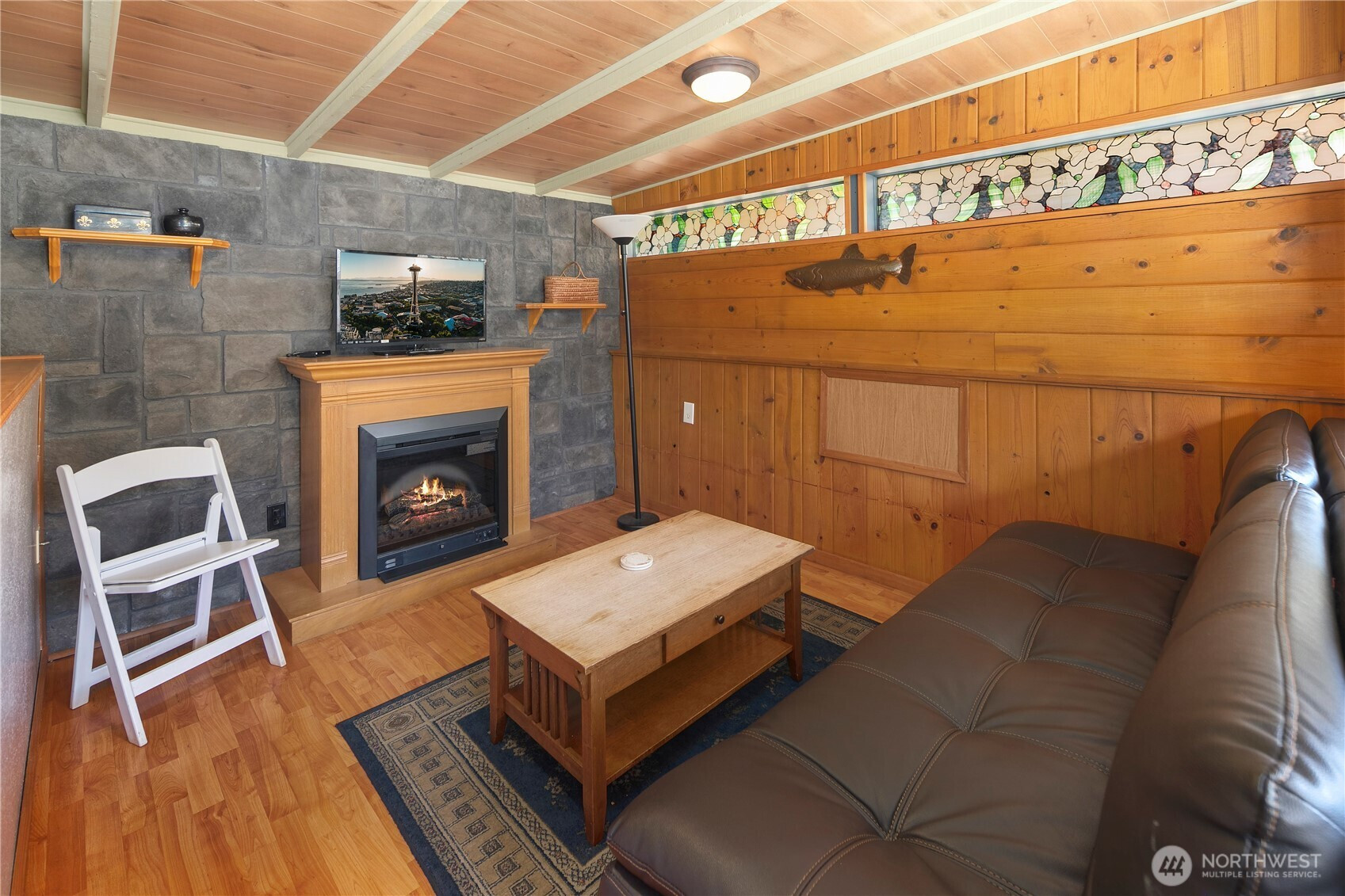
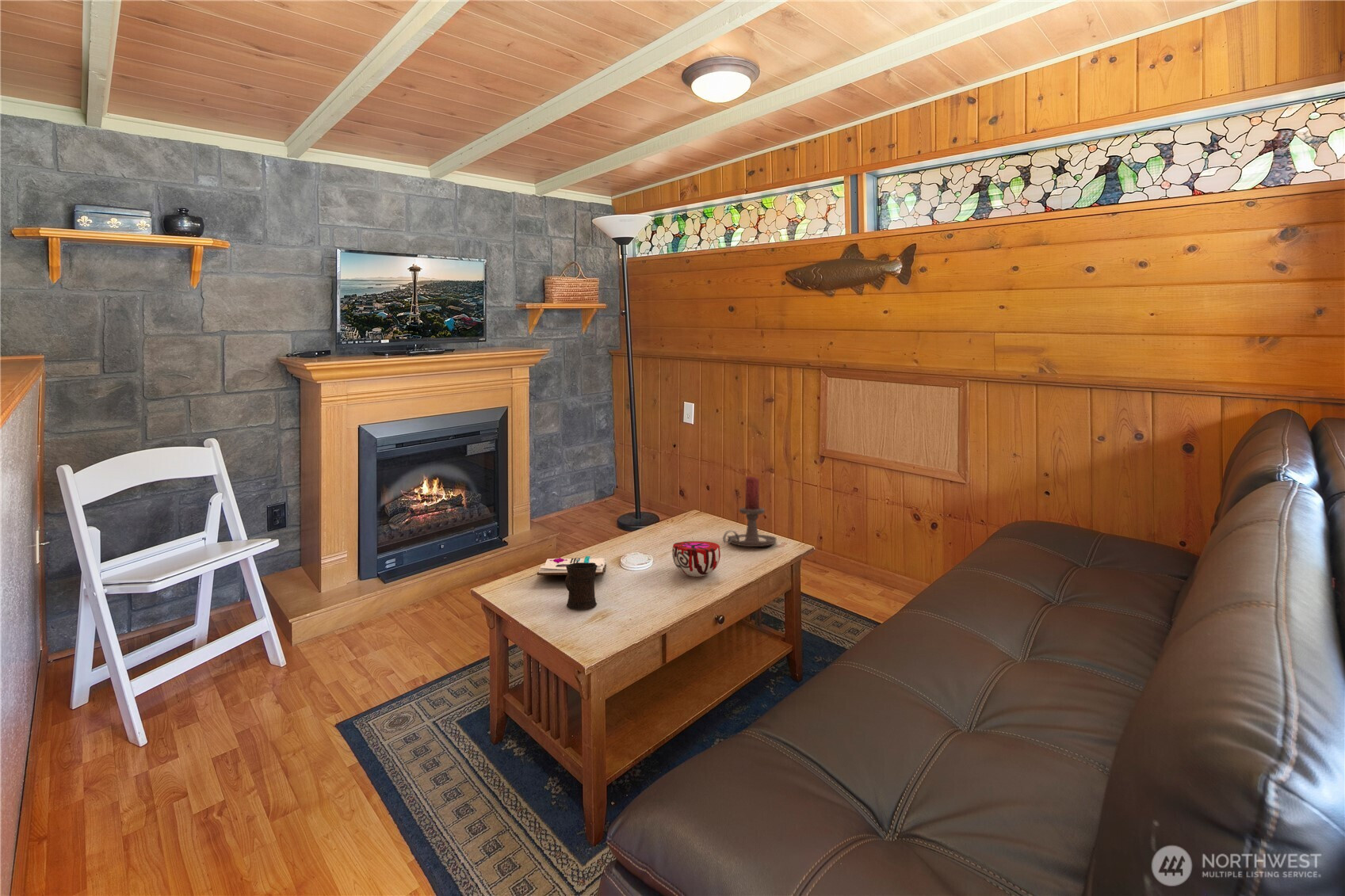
+ book [537,555,607,576]
+ candle holder [722,475,778,547]
+ mug [564,562,598,610]
+ decorative bowl [671,540,721,578]
